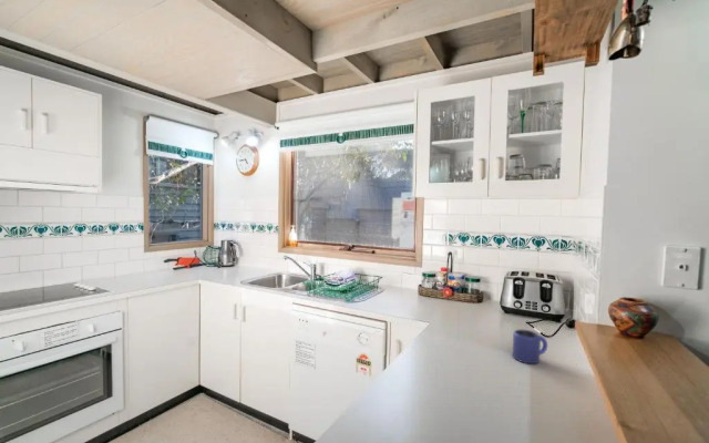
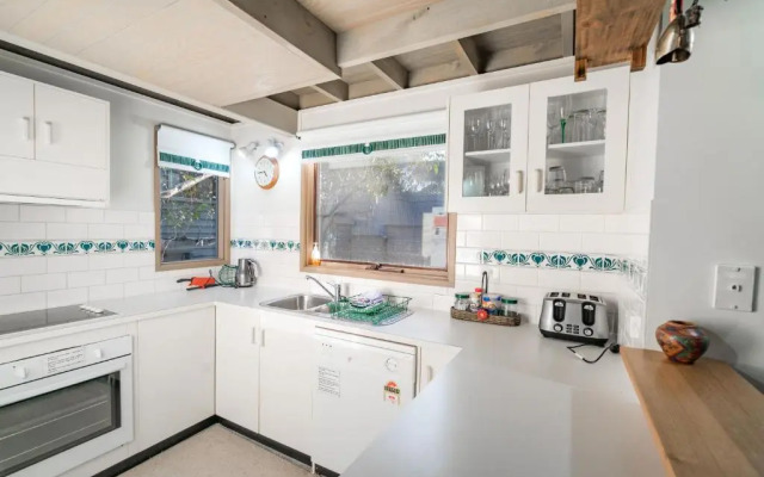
- mug [512,329,548,365]
